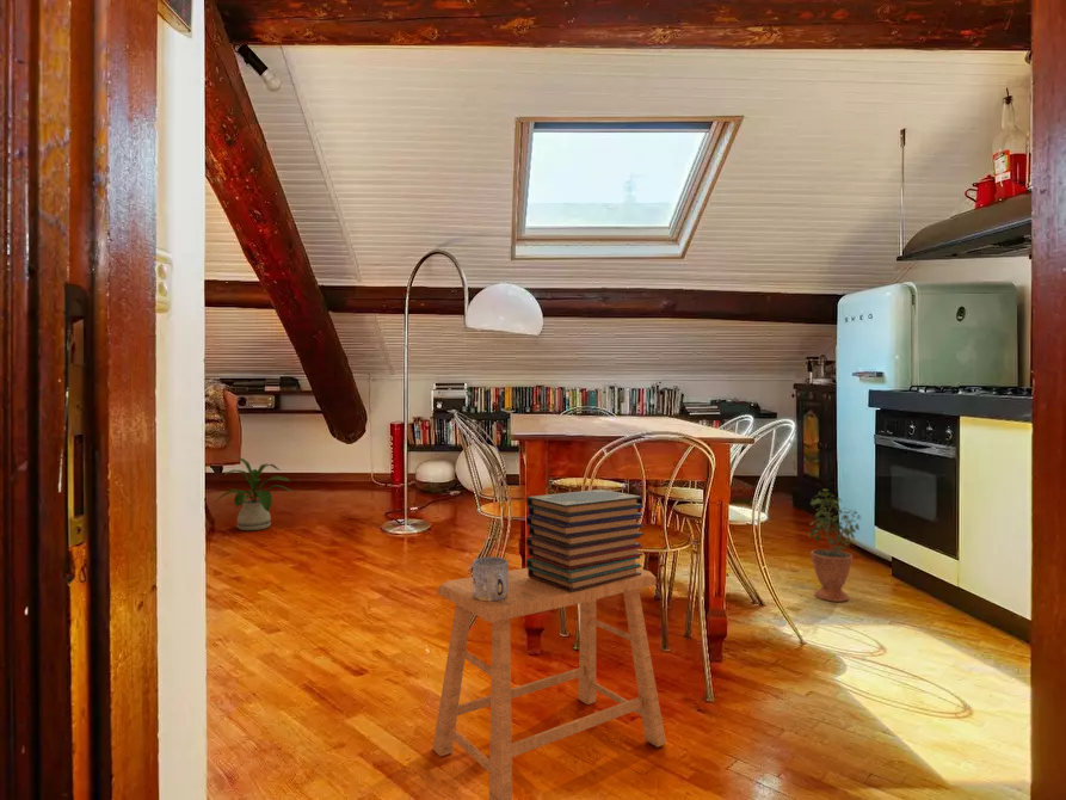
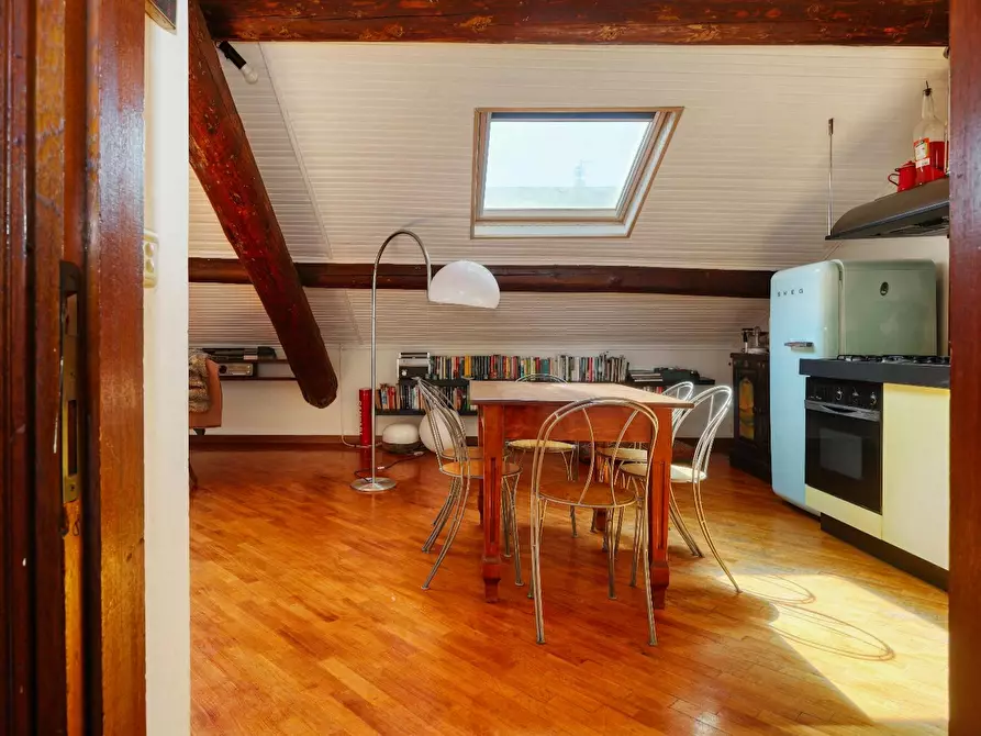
- mug [472,555,510,601]
- house plant [212,455,297,531]
- potted plant [808,488,863,603]
- book stack [525,488,645,592]
- stool [432,567,667,800]
